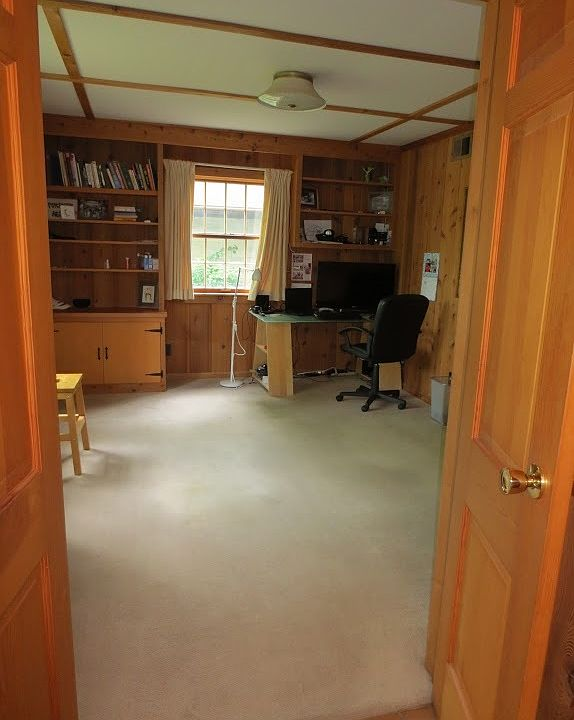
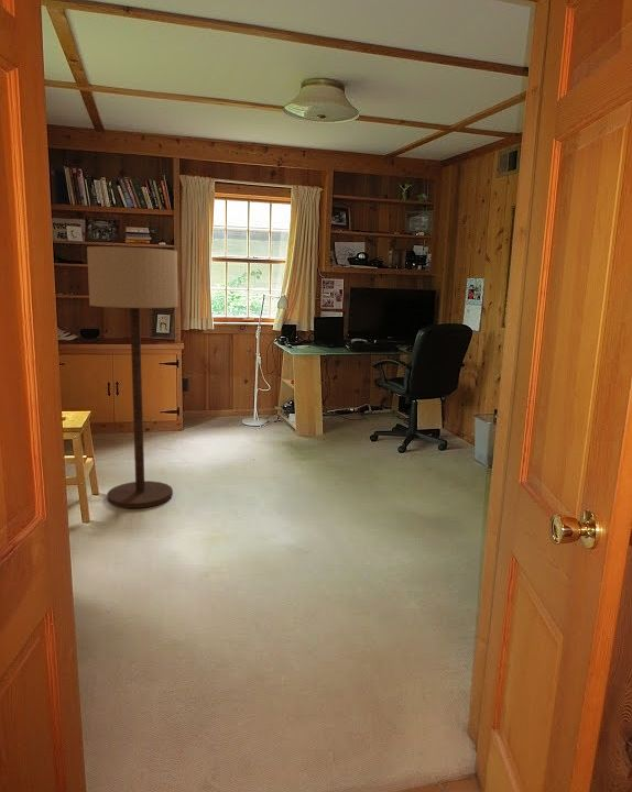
+ floor lamp [86,245,179,509]
